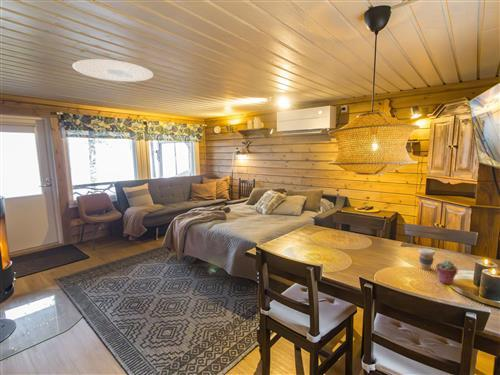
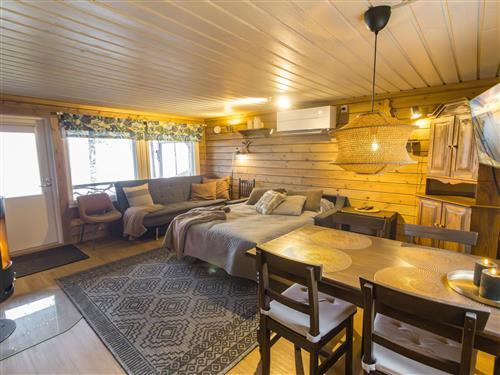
- coffee cup [418,247,436,271]
- ceiling light [71,58,154,83]
- potted succulent [435,260,458,285]
